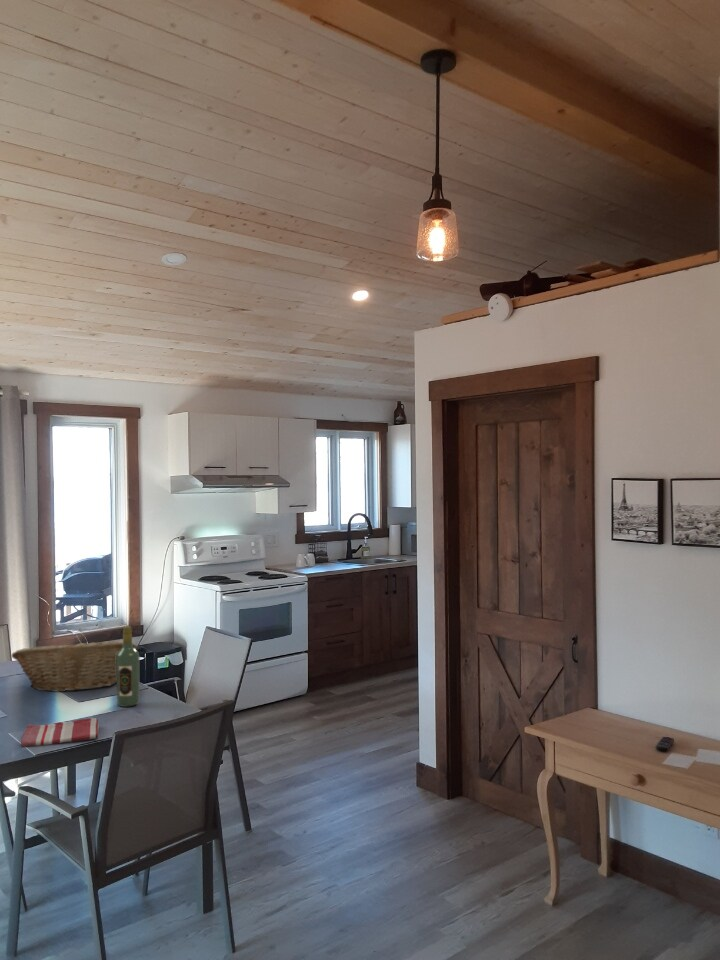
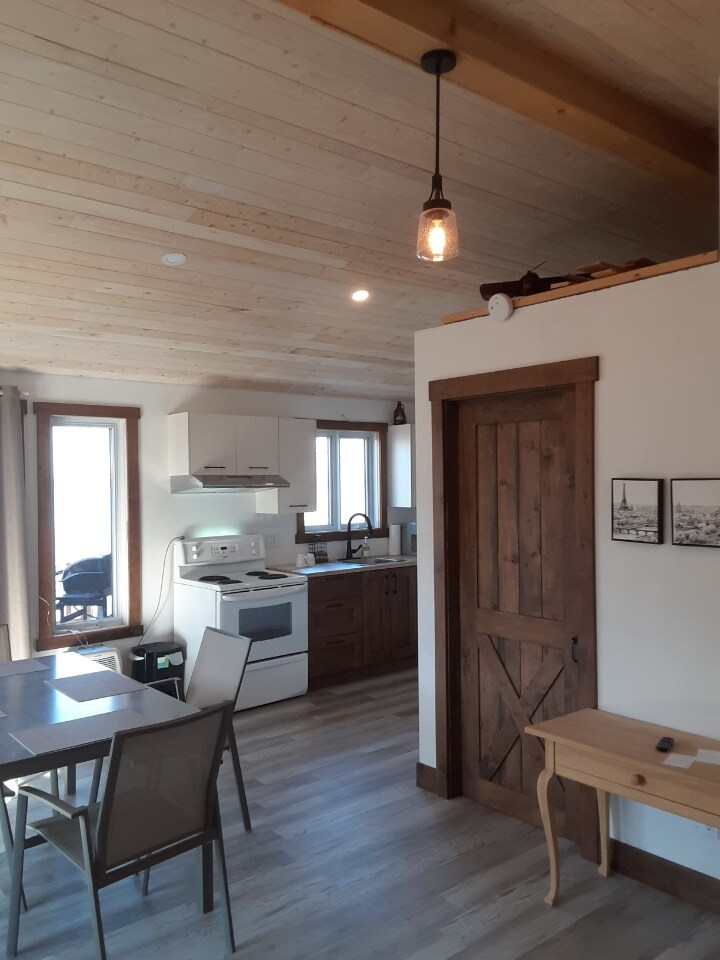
- wine bottle [116,625,140,708]
- dish towel [20,717,100,748]
- fruit basket [11,638,138,693]
